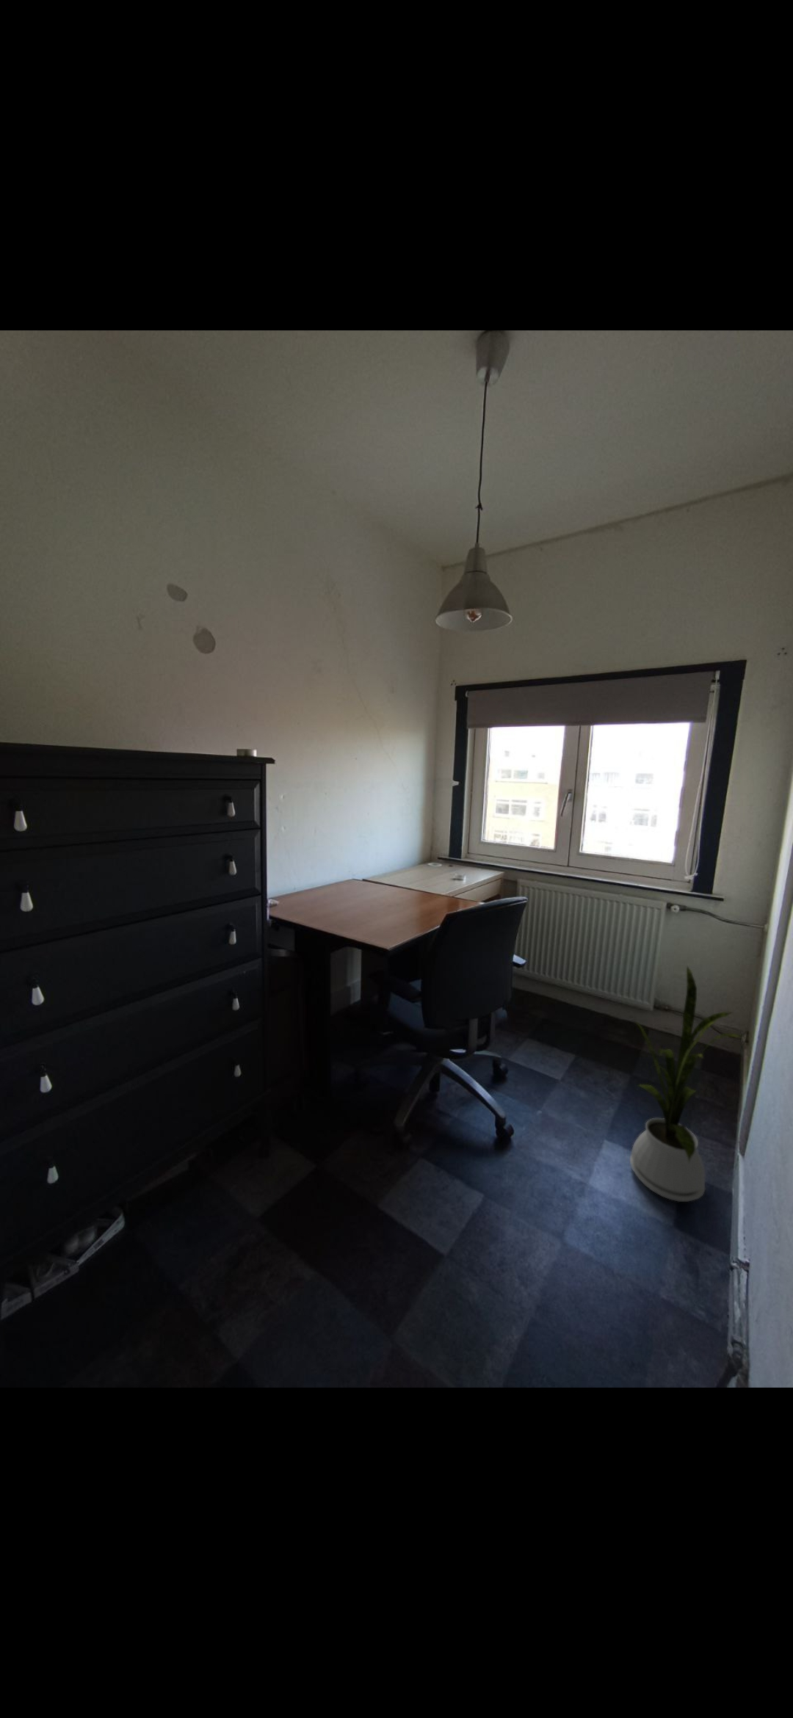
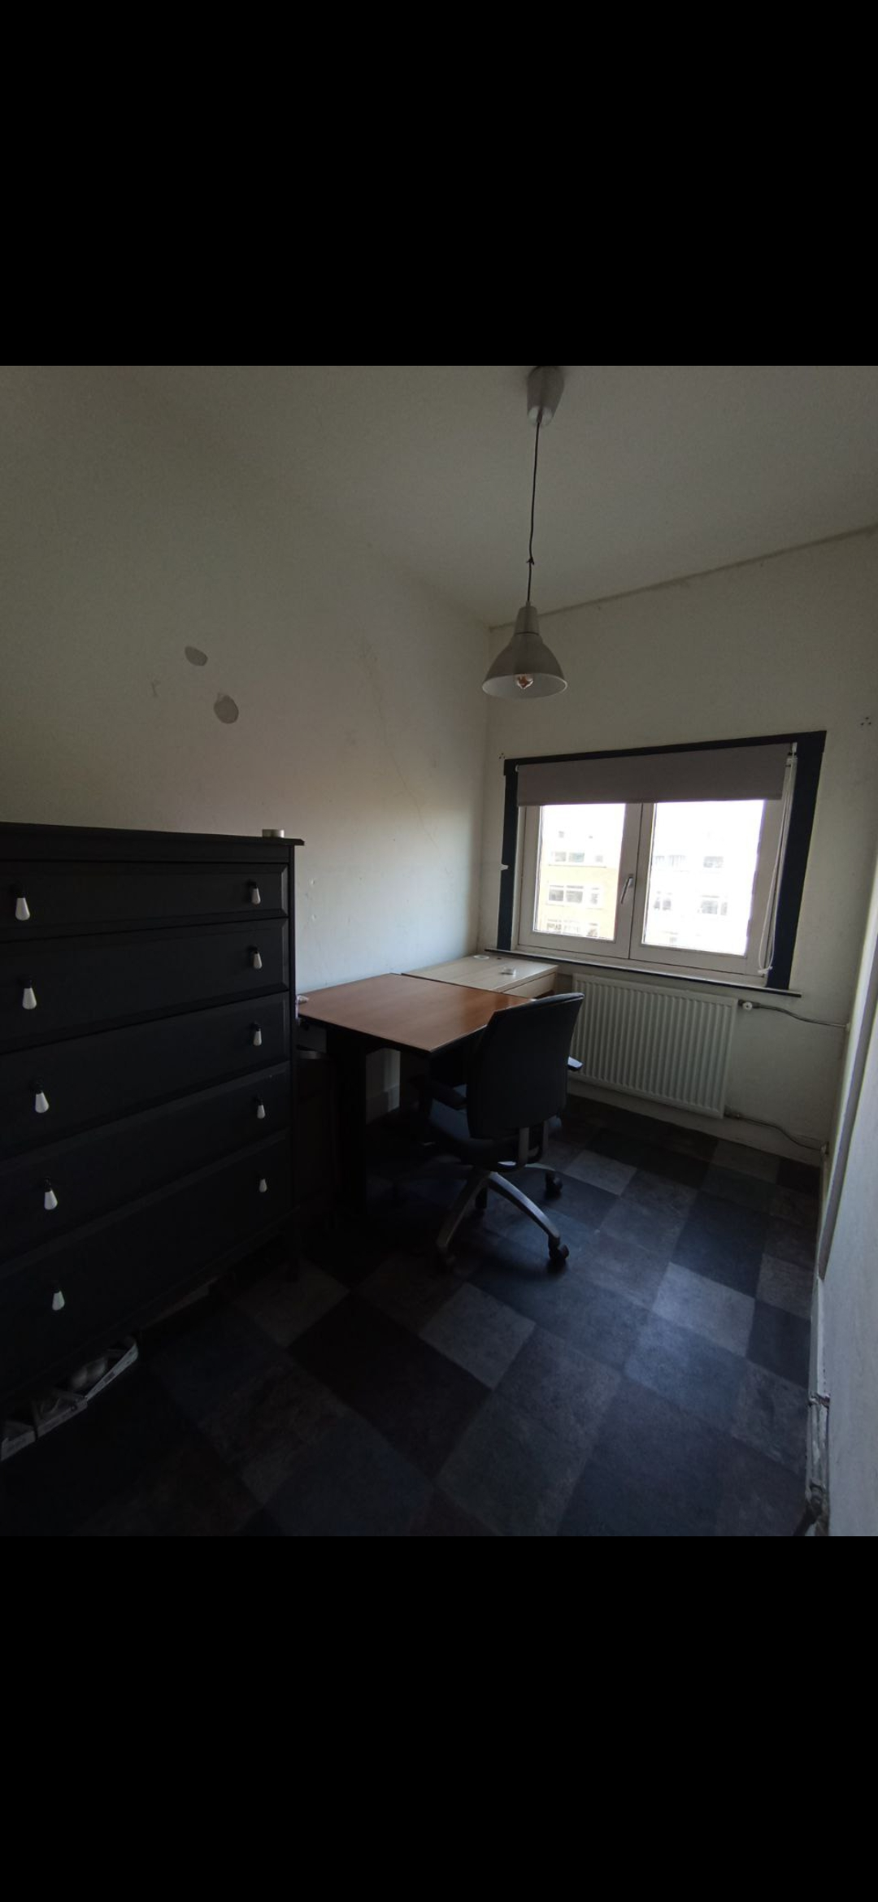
- house plant [630,965,749,1203]
